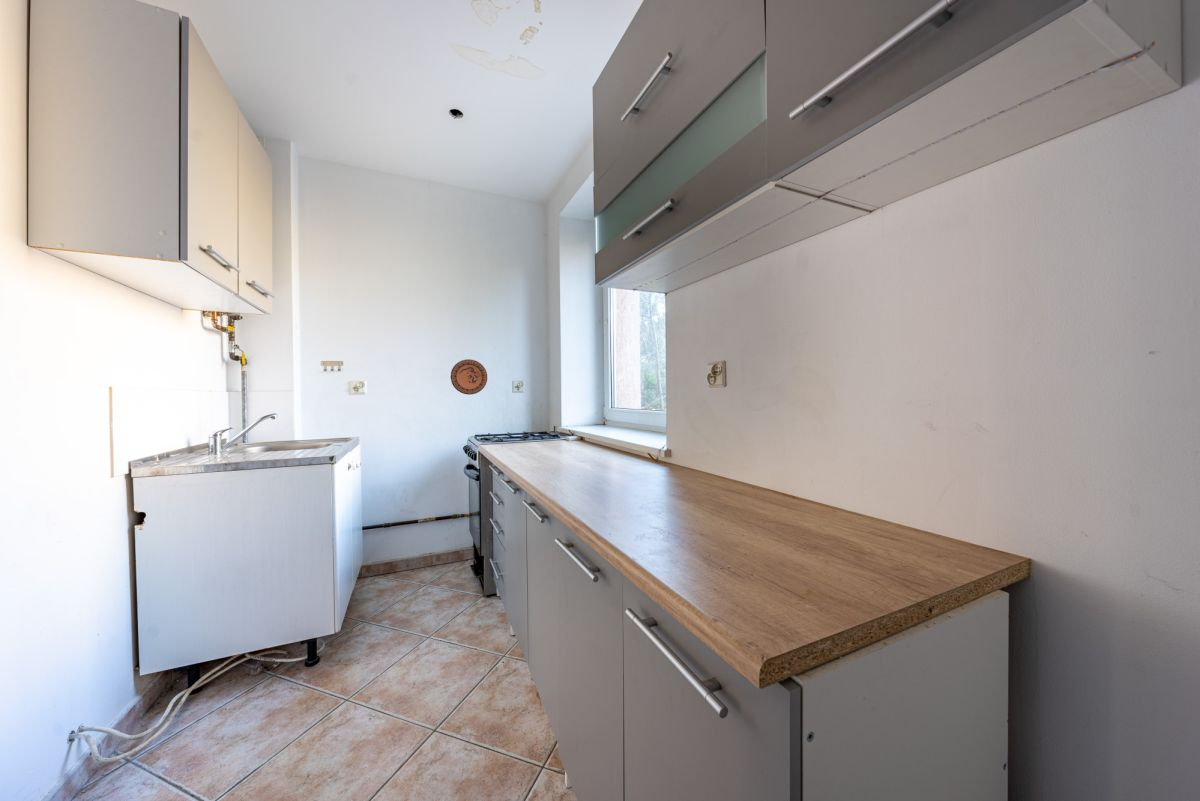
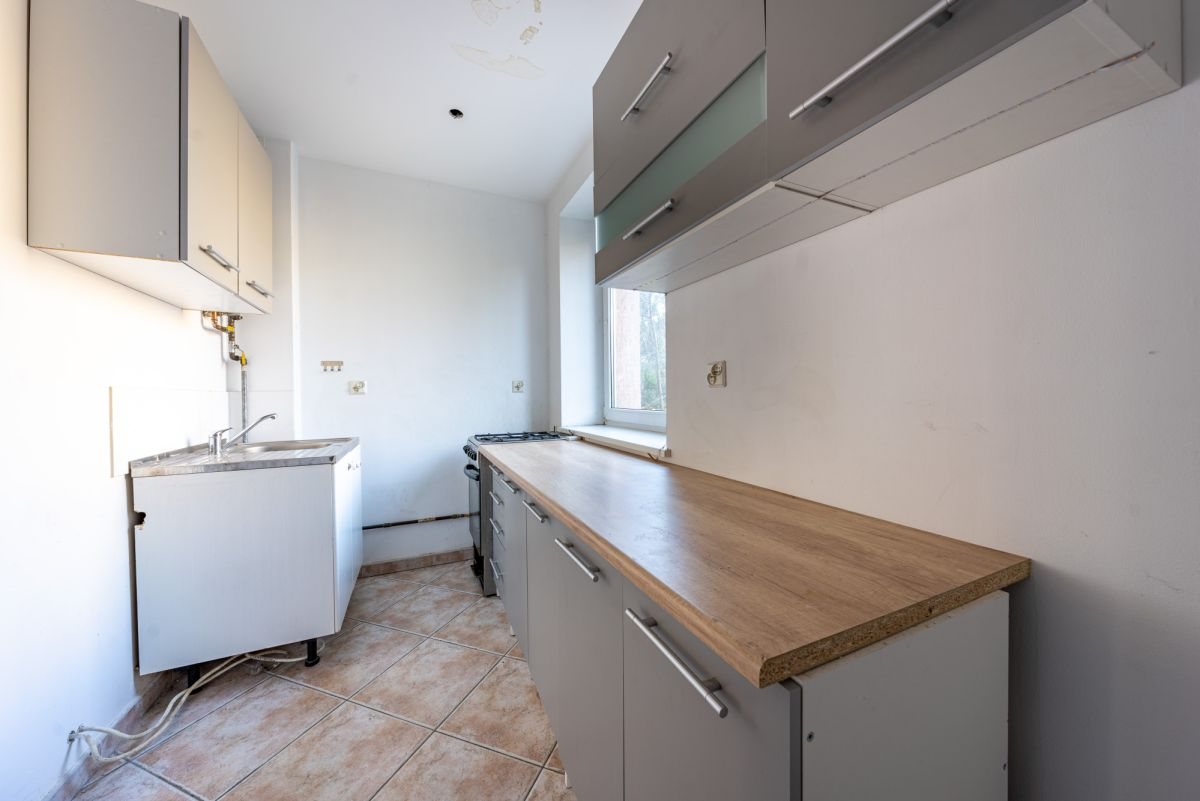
- decorative plate [450,358,488,396]
